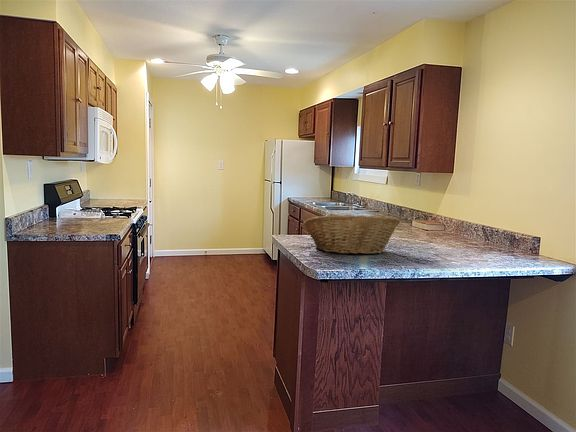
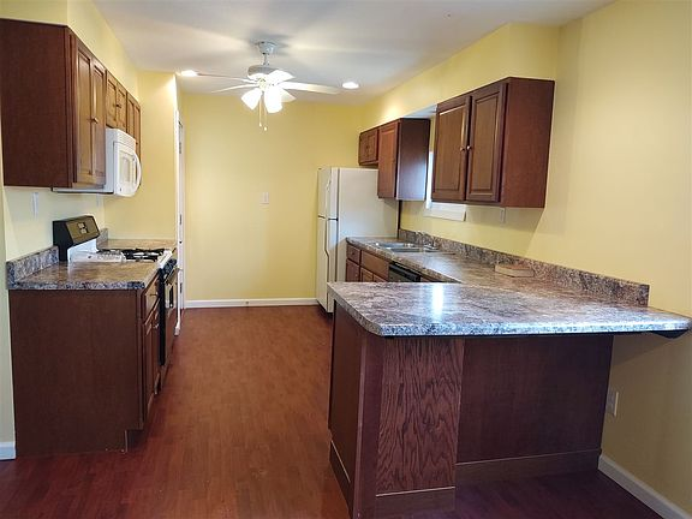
- fruit basket [302,214,401,256]
